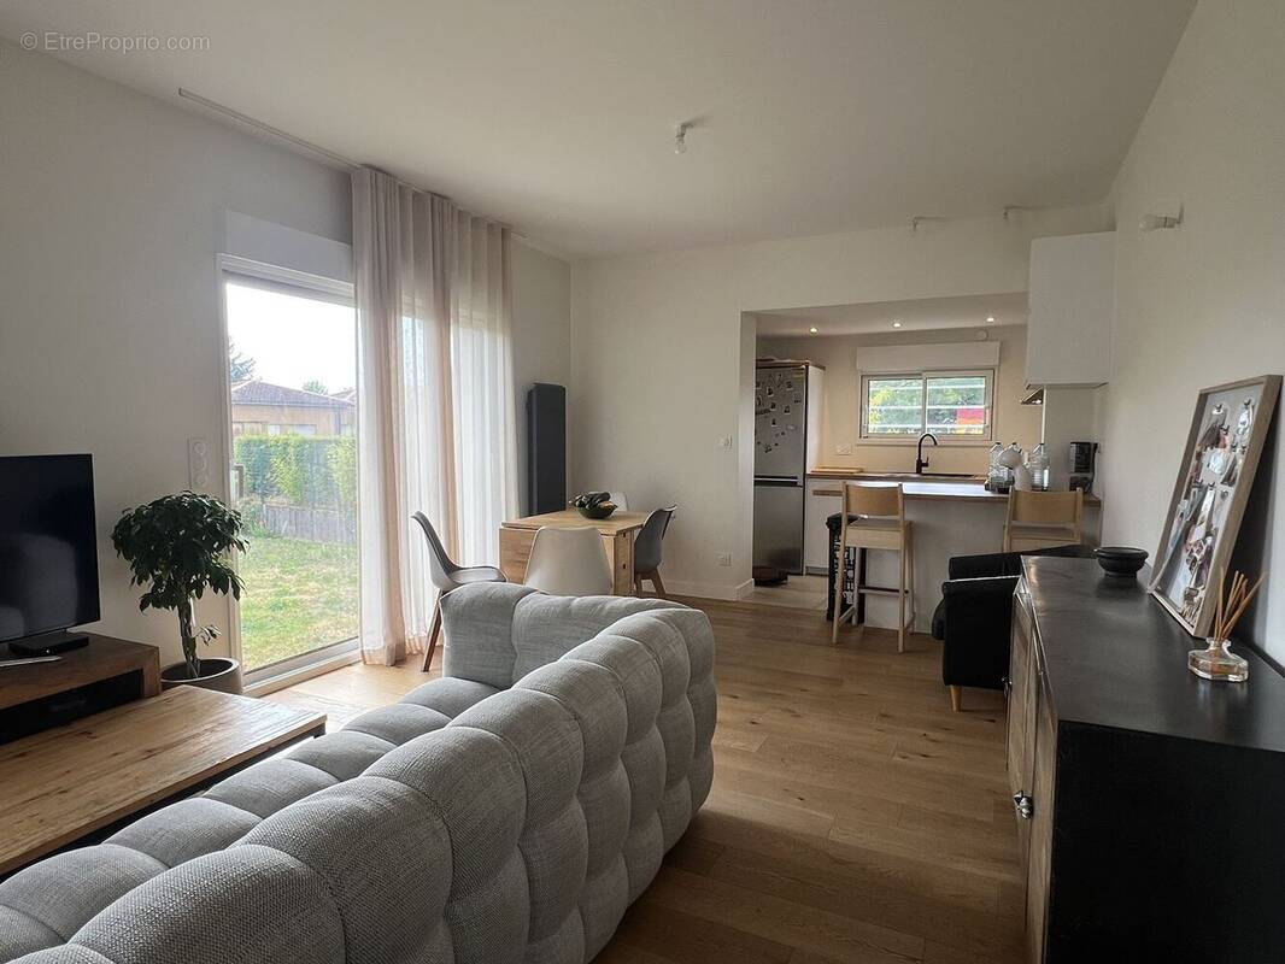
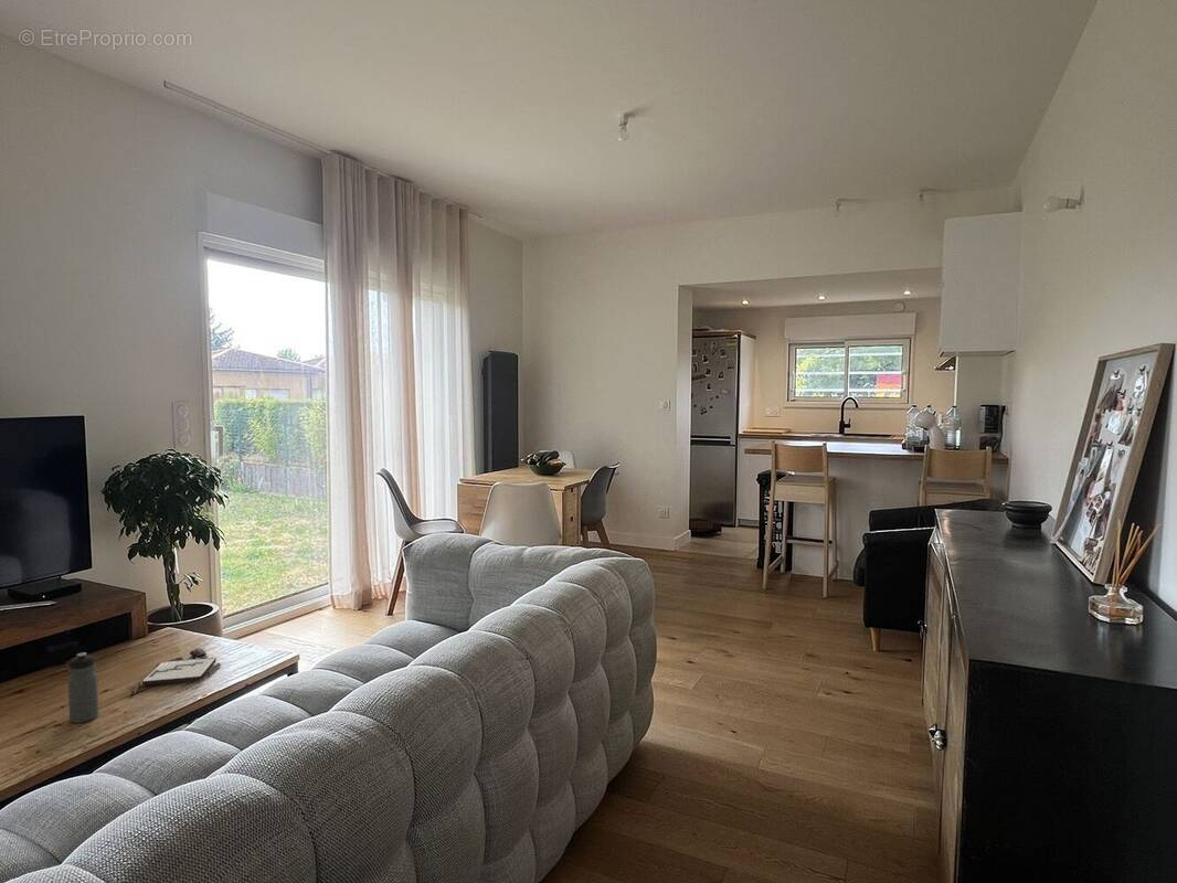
+ water bottle [67,651,99,724]
+ board game [129,647,222,695]
